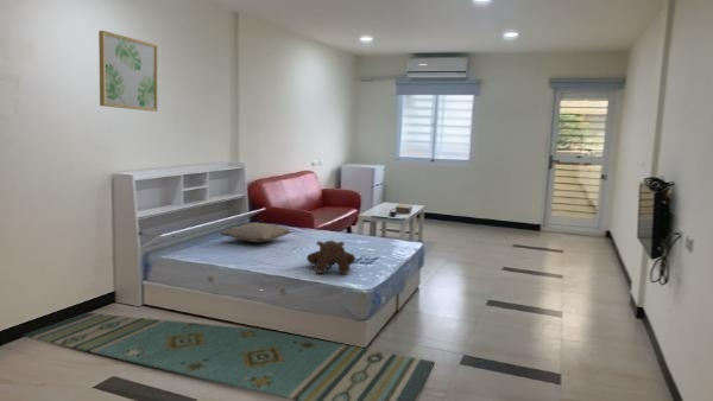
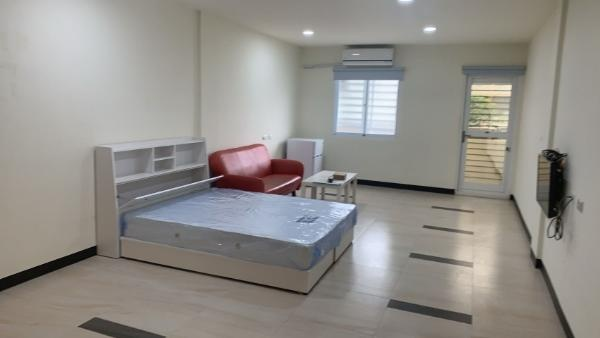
- pillow [219,222,292,243]
- teddy bear [305,240,356,274]
- wall art [97,30,158,113]
- rug [21,312,436,401]
